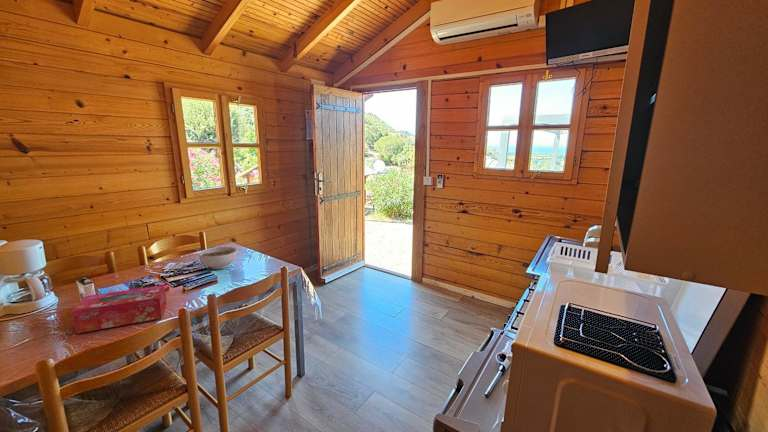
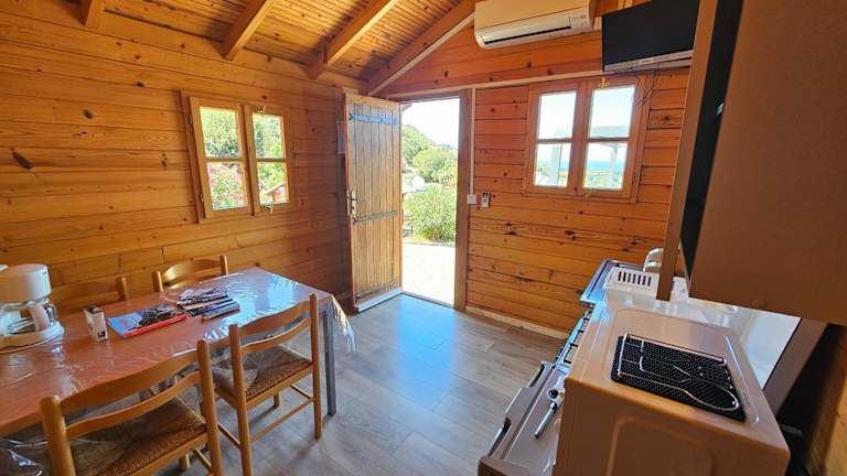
- tissue box [71,284,167,334]
- bowl [198,246,238,270]
